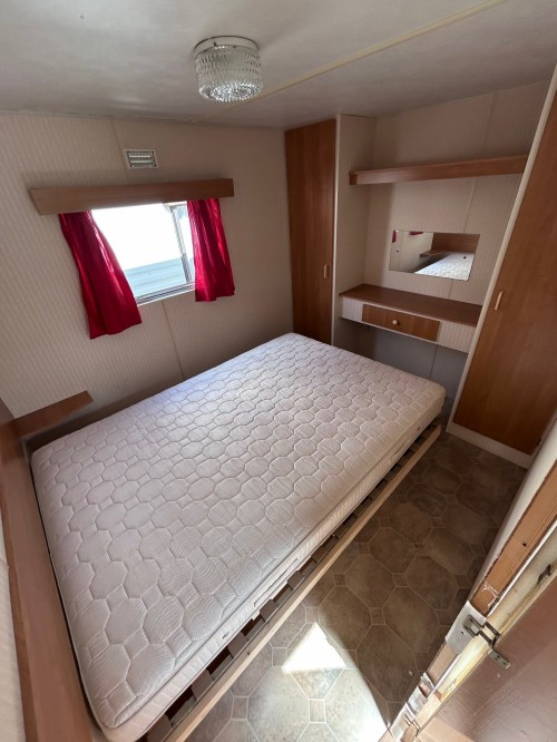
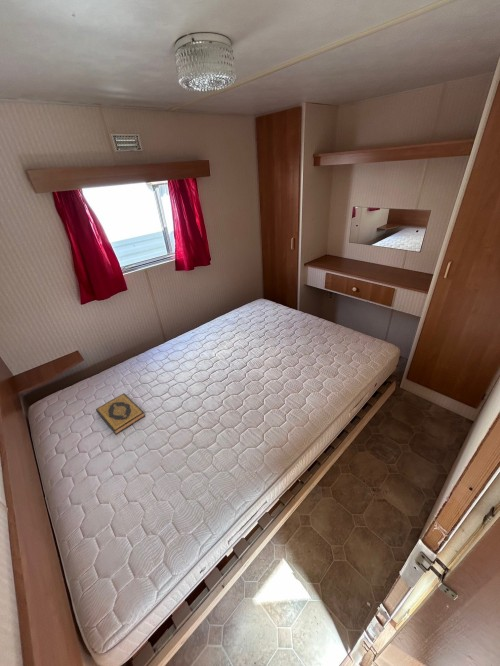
+ hardback book [95,393,146,435]
